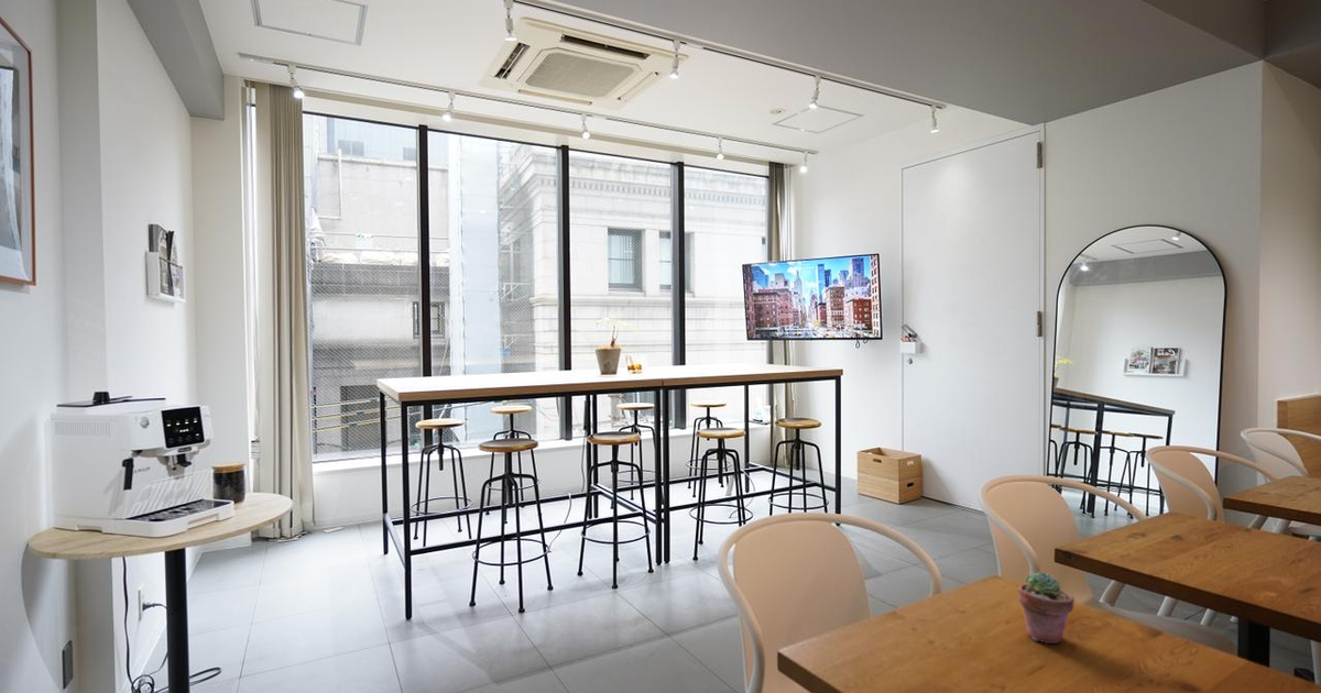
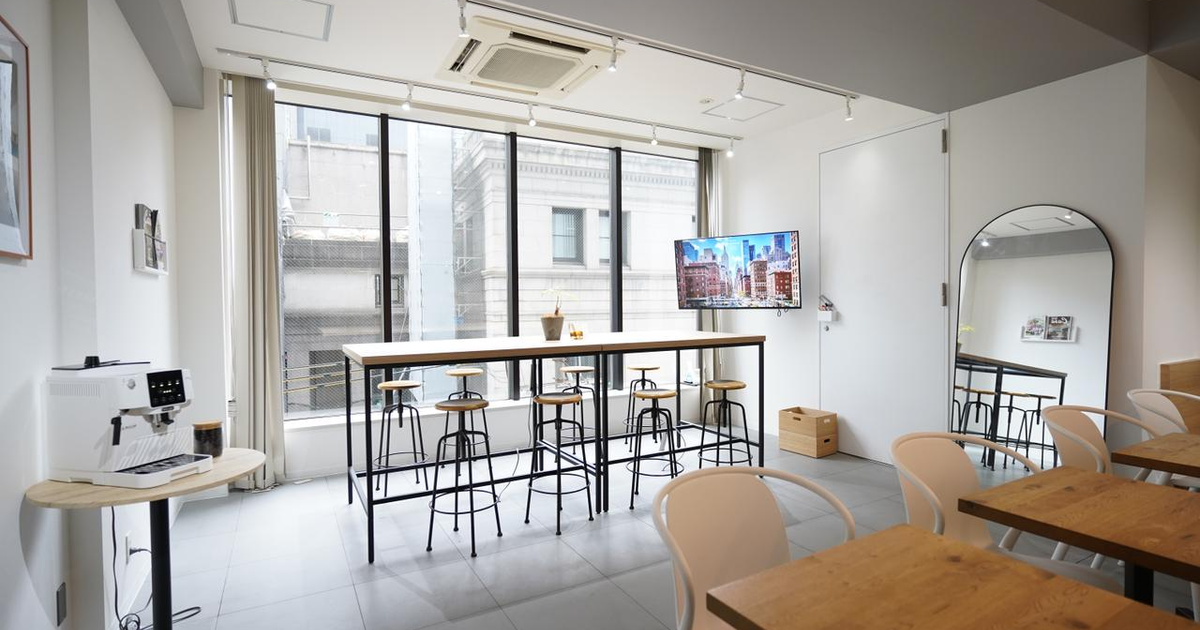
- potted succulent [1017,570,1076,645]
